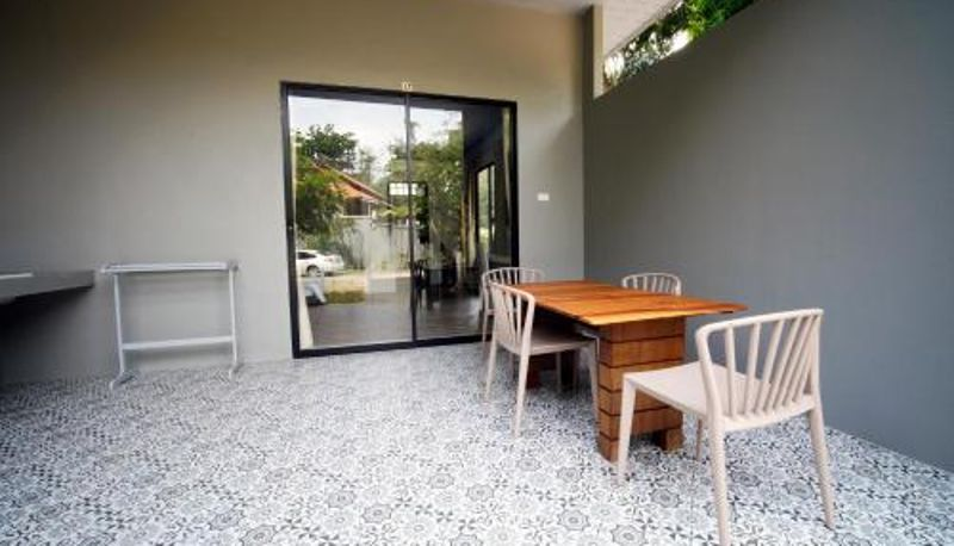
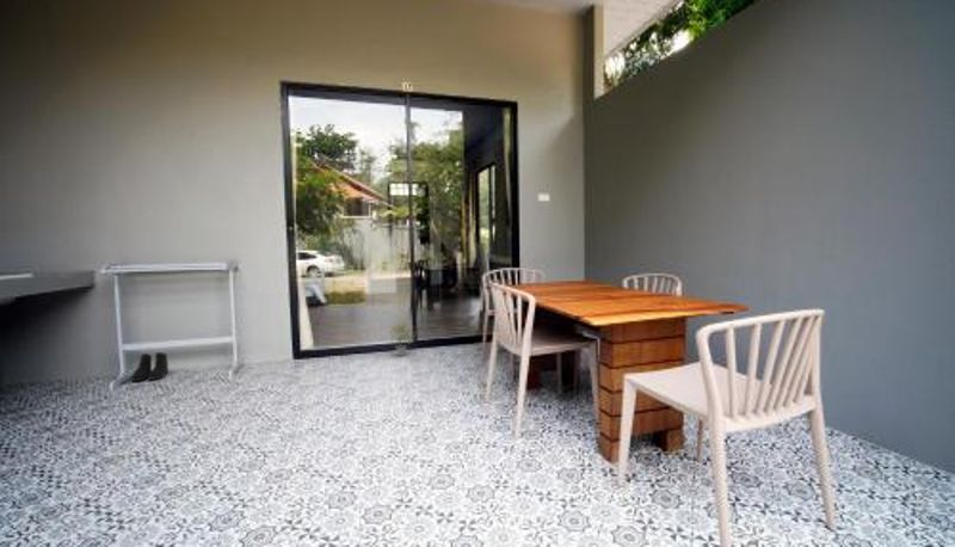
+ potted plant [387,318,415,357]
+ boots [130,351,170,382]
